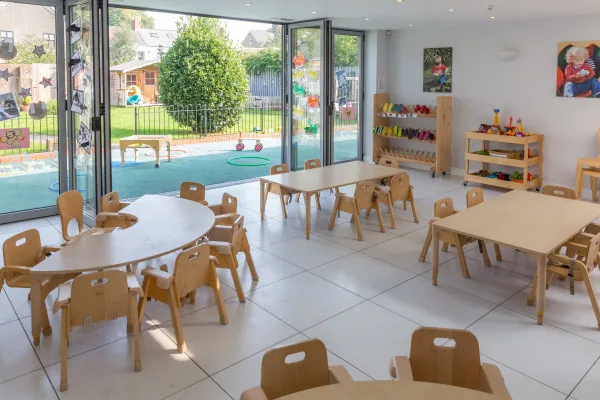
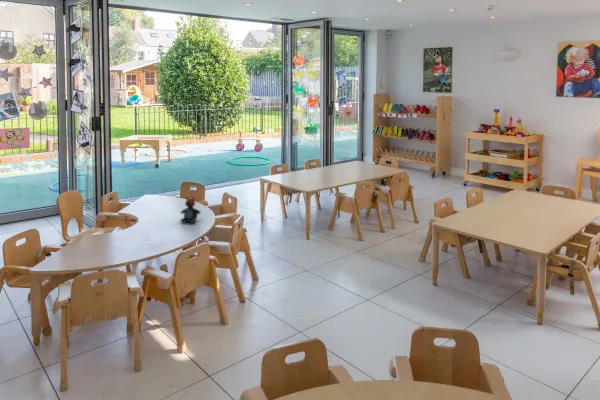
+ teddy bear [179,196,202,224]
